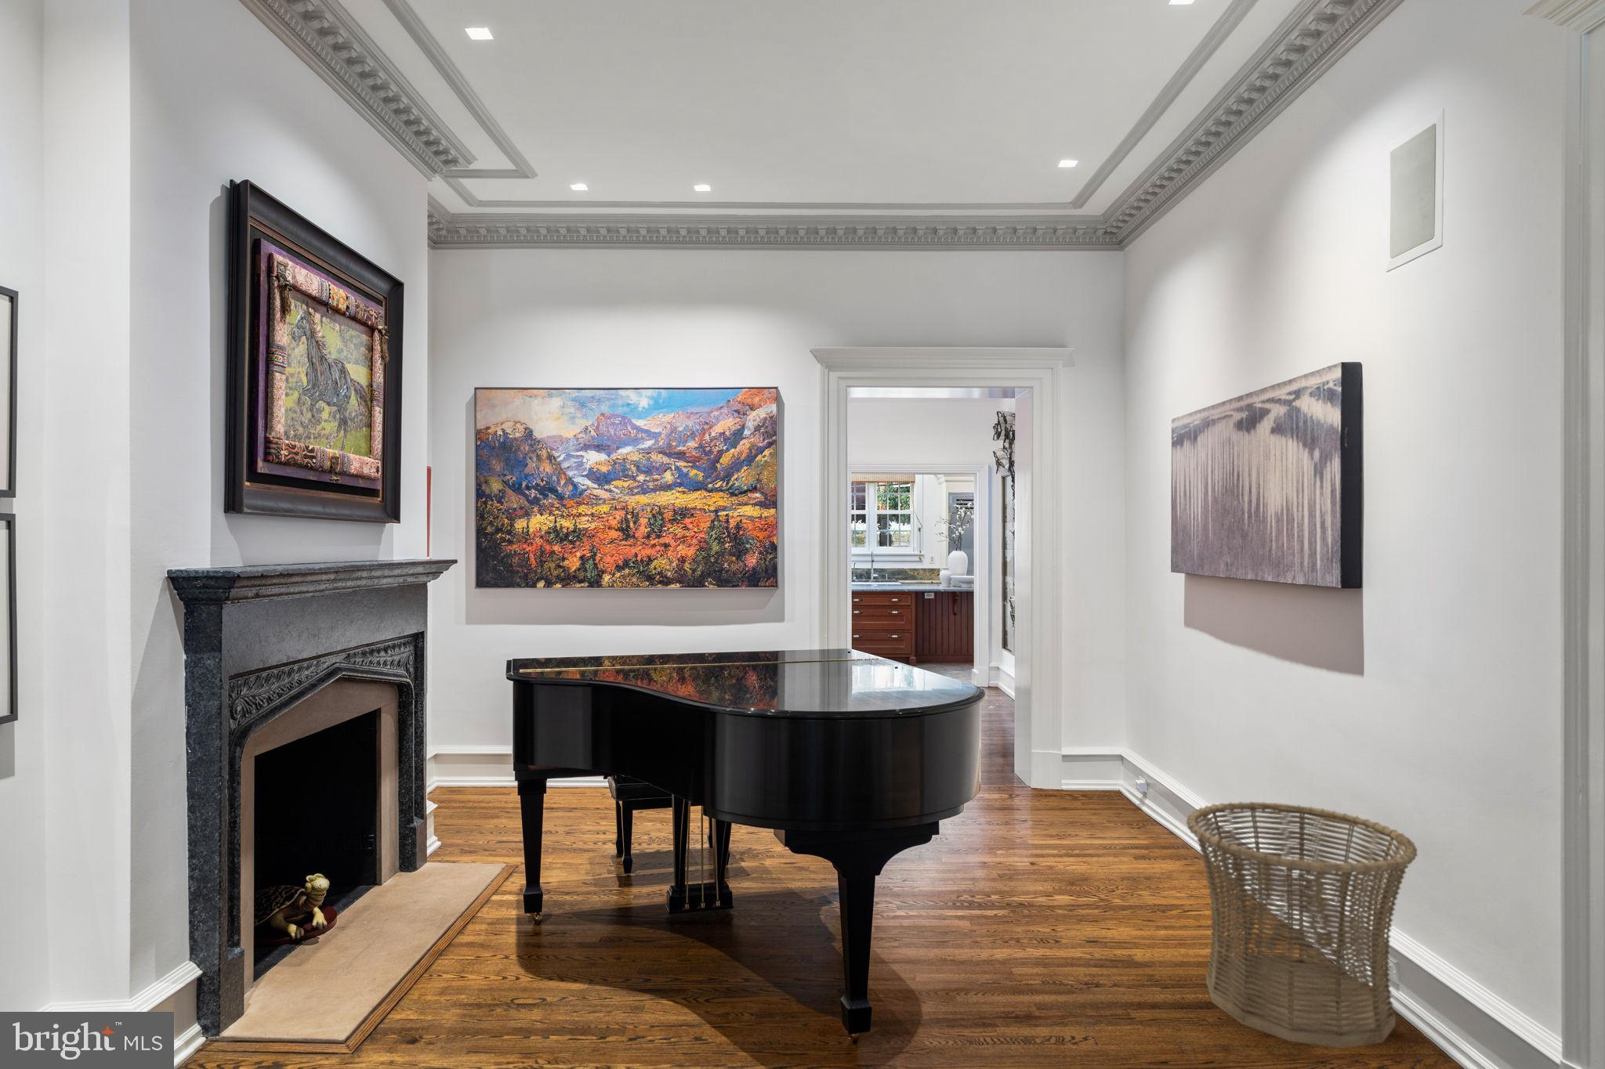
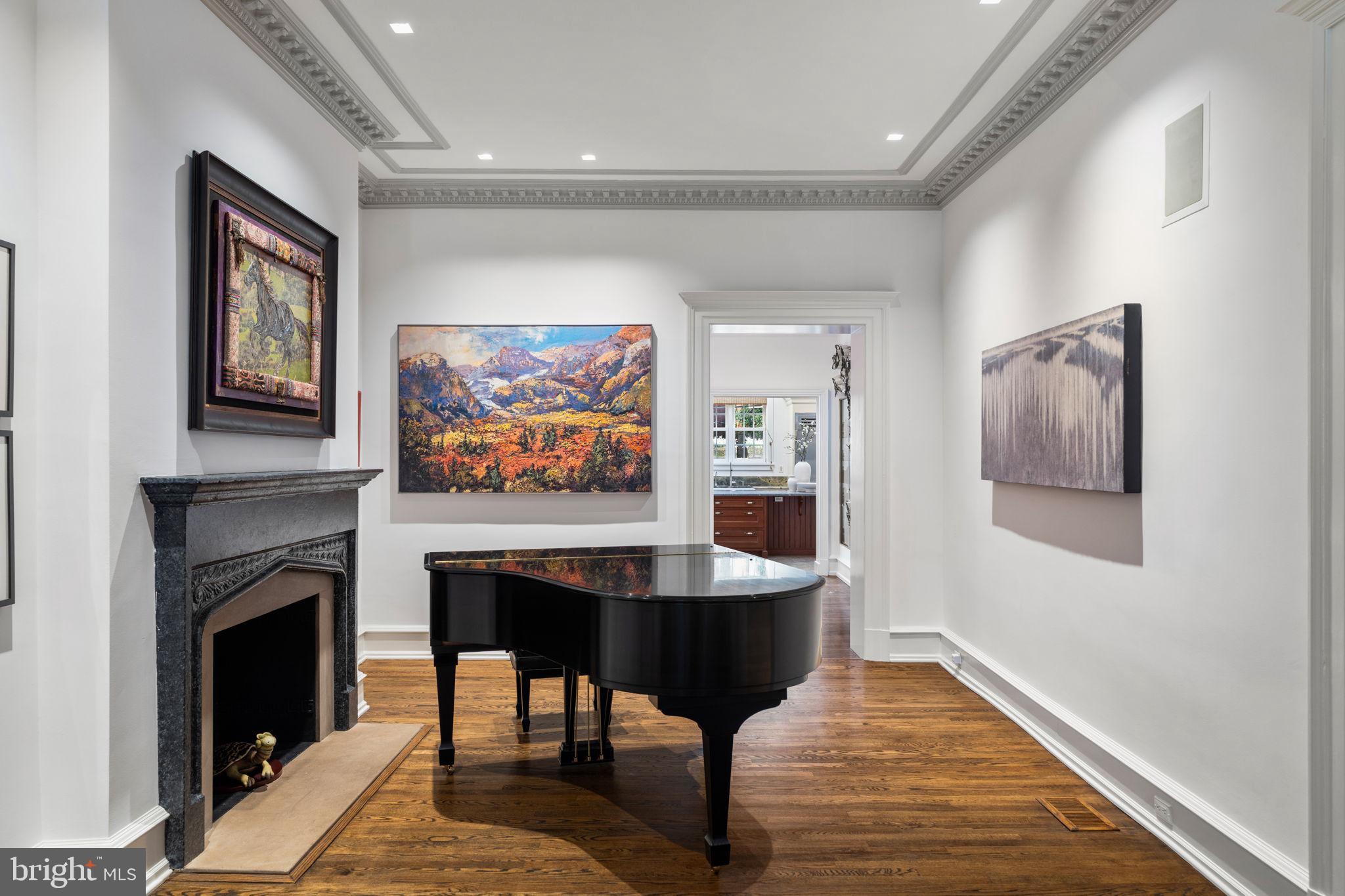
- basket [1186,801,1419,1050]
